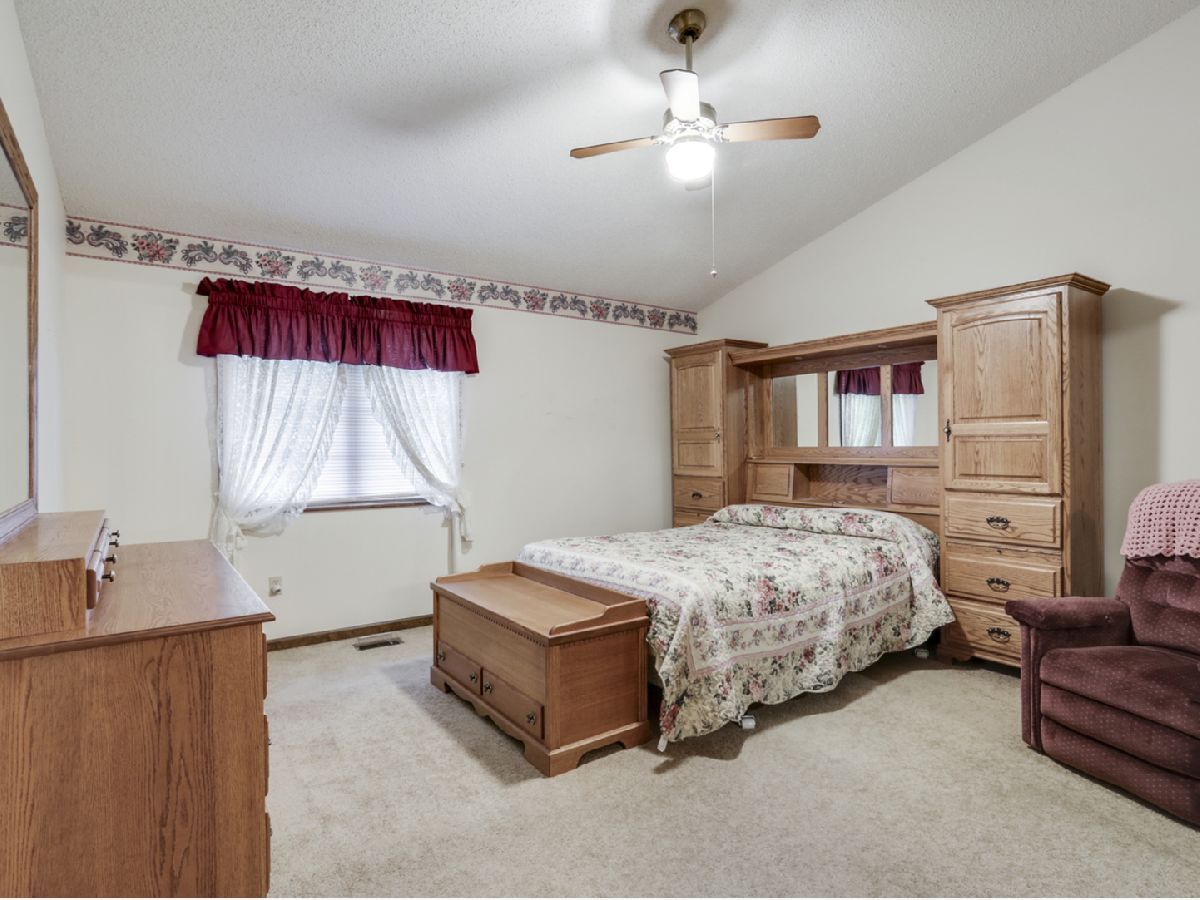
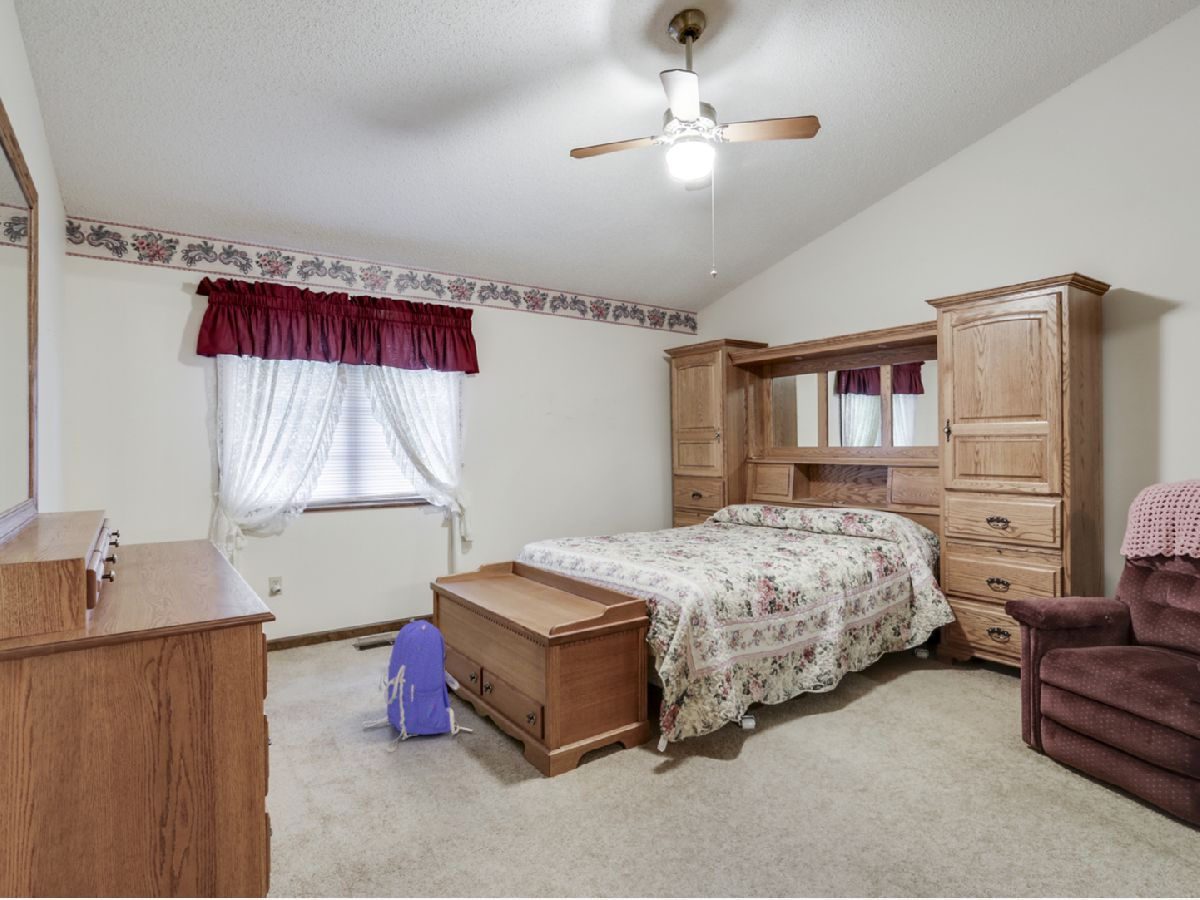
+ backpack [361,617,473,753]
